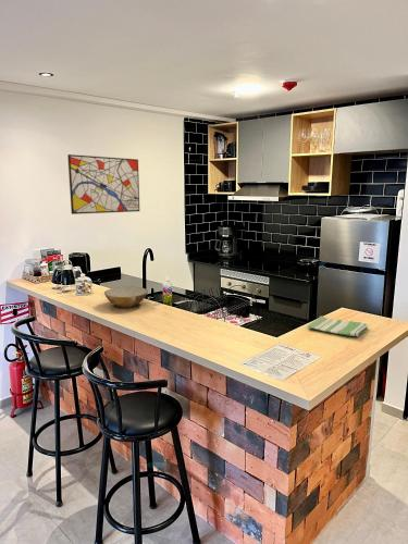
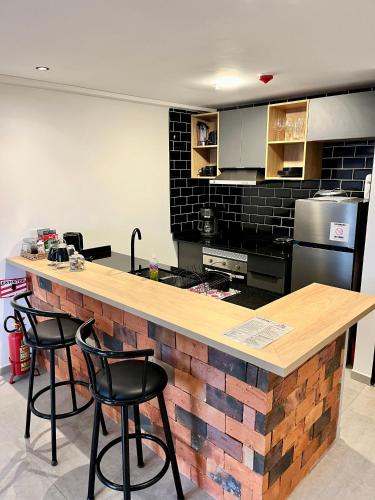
- bowl [103,286,149,309]
- dish towel [307,316,369,337]
- wall art [66,153,140,215]
